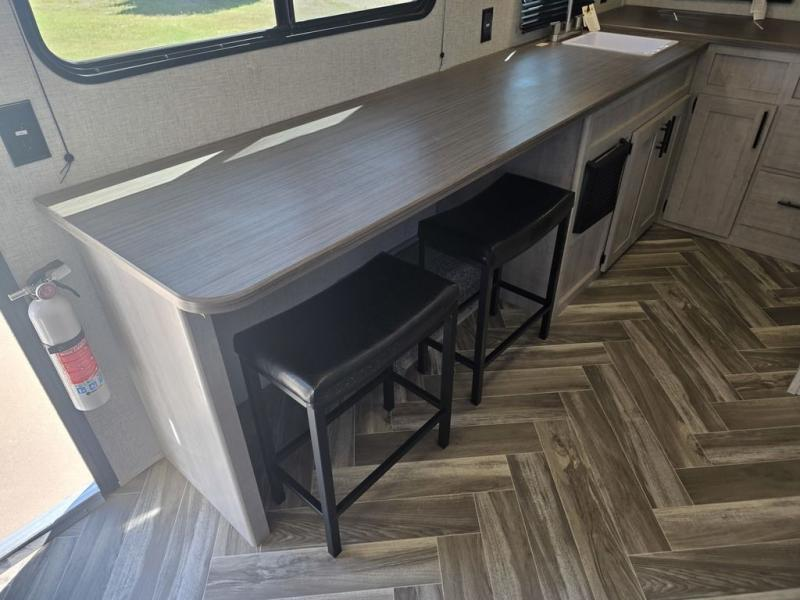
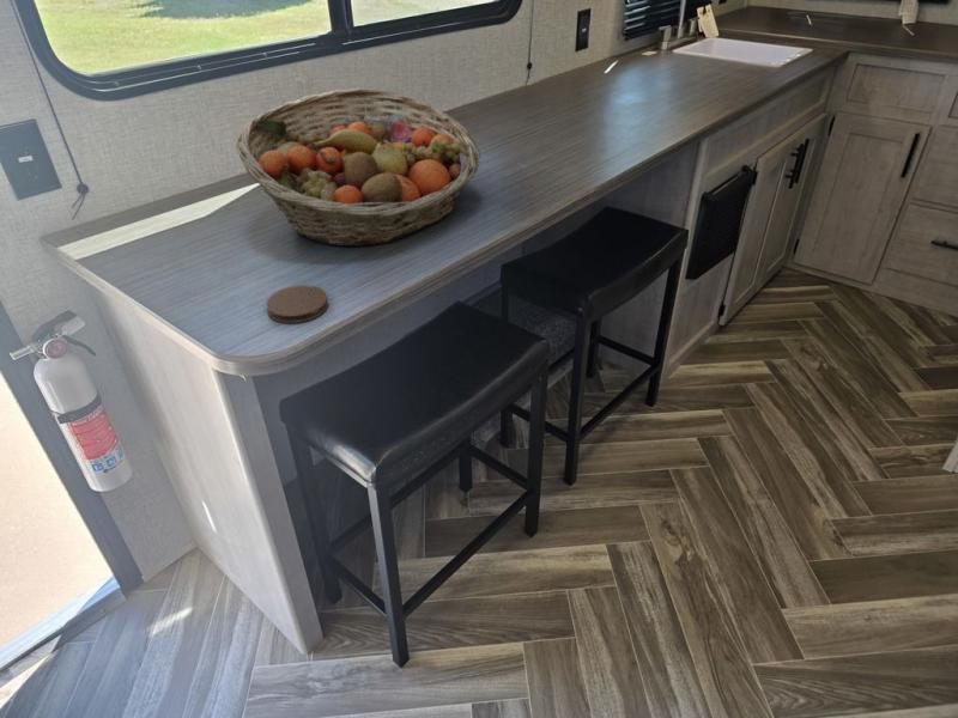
+ fruit basket [235,87,481,248]
+ coaster [265,284,329,324]
